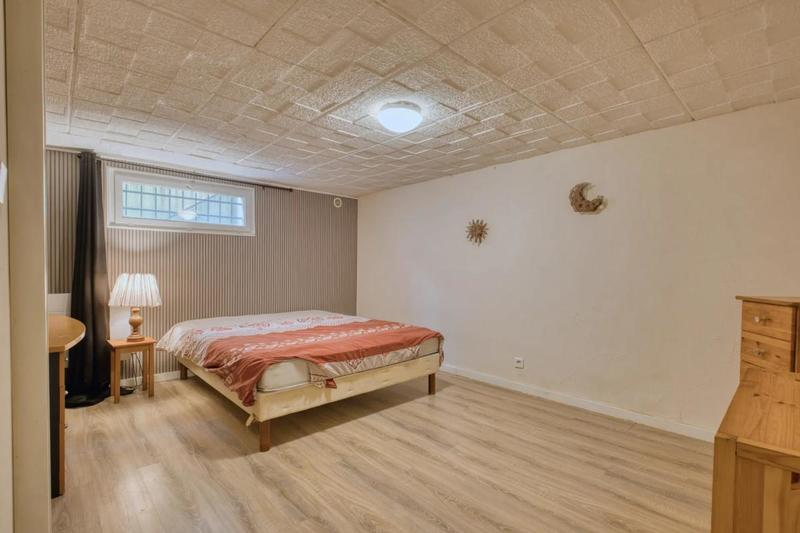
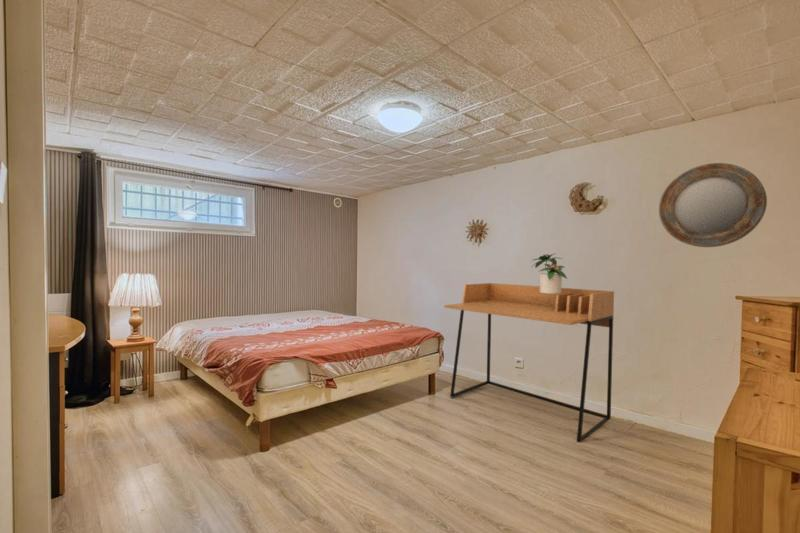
+ home mirror [658,162,768,248]
+ desk [443,282,615,444]
+ potted plant [531,252,568,294]
